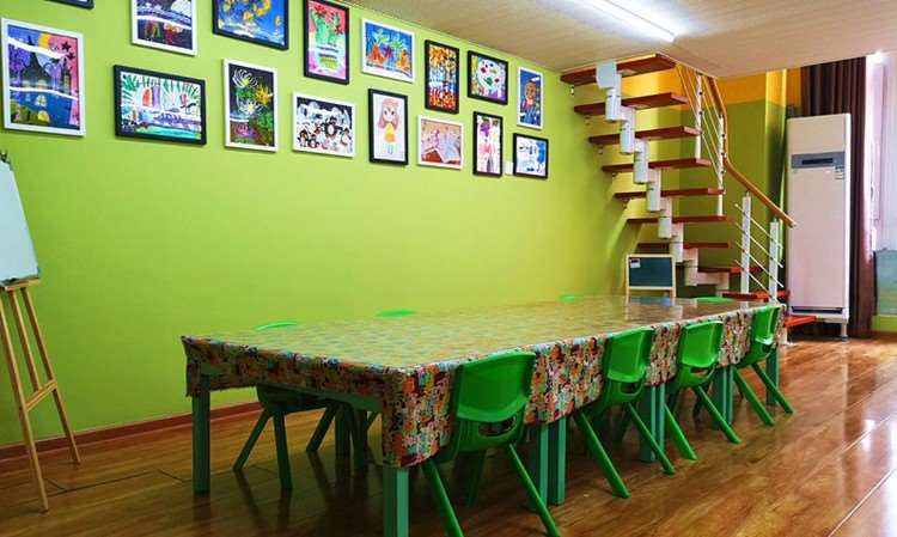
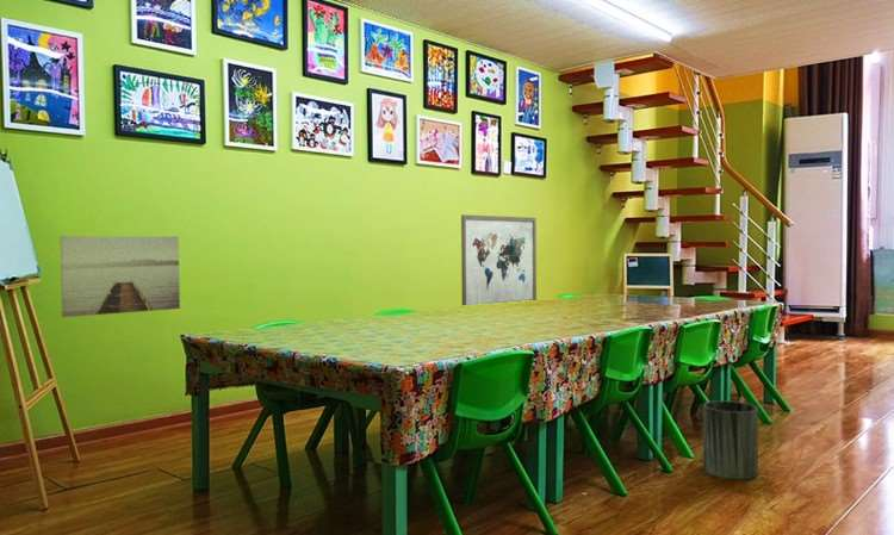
+ wall art [460,213,538,306]
+ trash can [702,399,759,480]
+ wall art [58,235,181,318]
